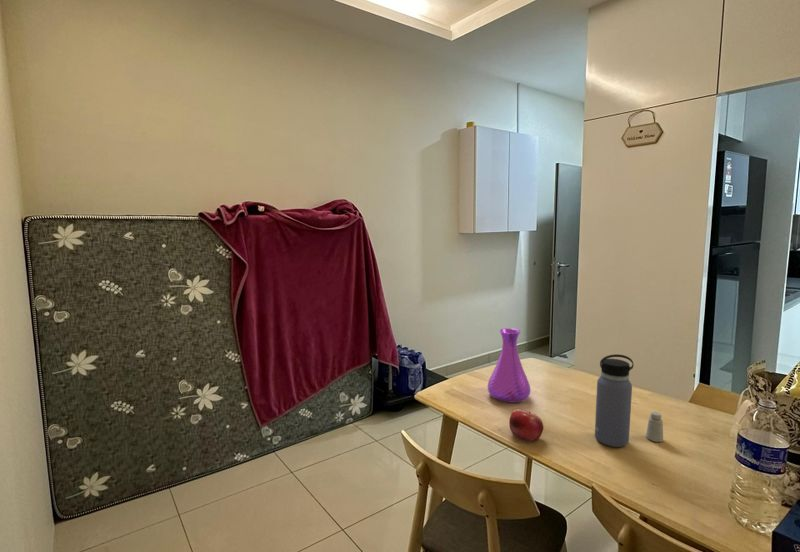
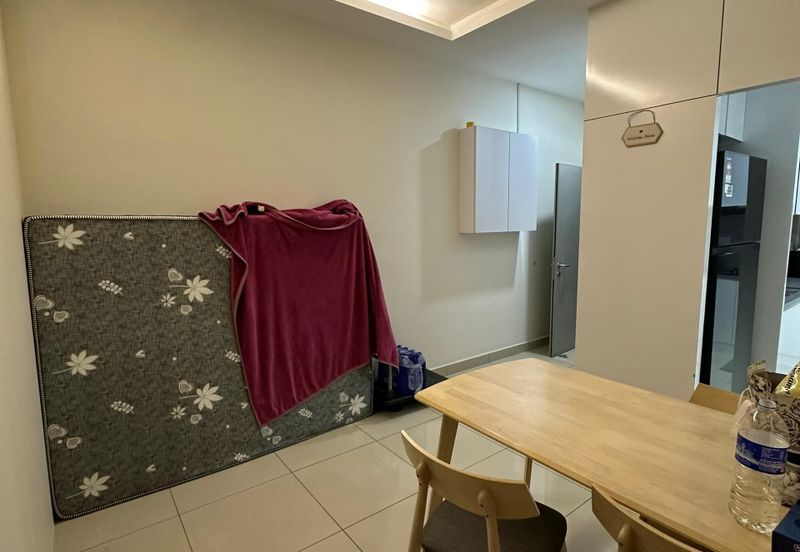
- fruit [508,408,544,442]
- saltshaker [645,411,664,443]
- water bottle [594,353,635,448]
- vase [487,327,531,404]
